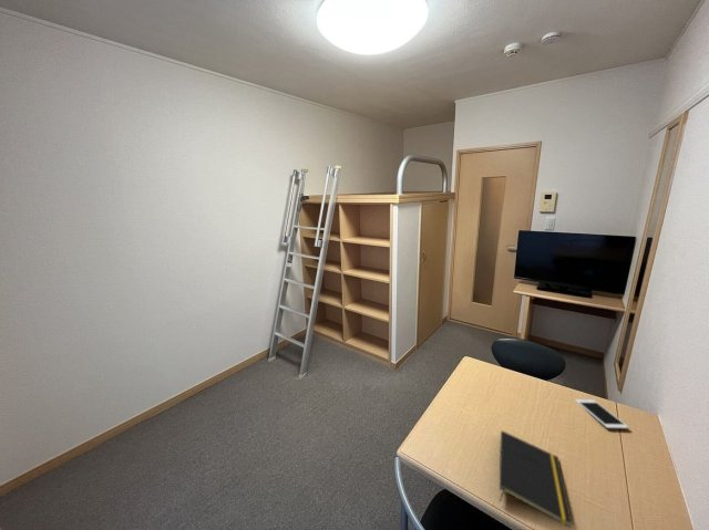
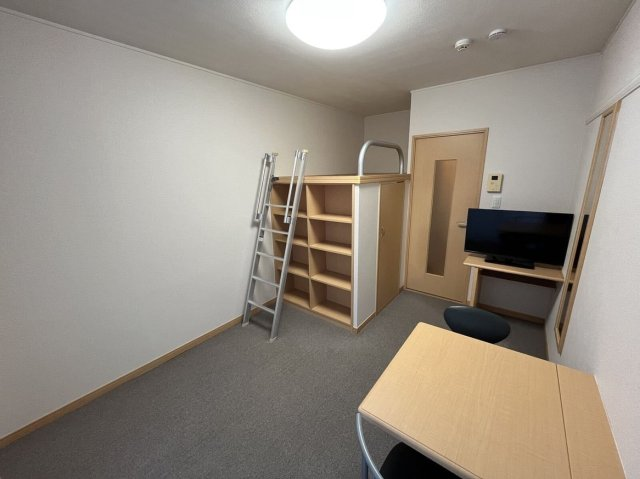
- cell phone [574,398,629,429]
- notepad [499,429,574,529]
